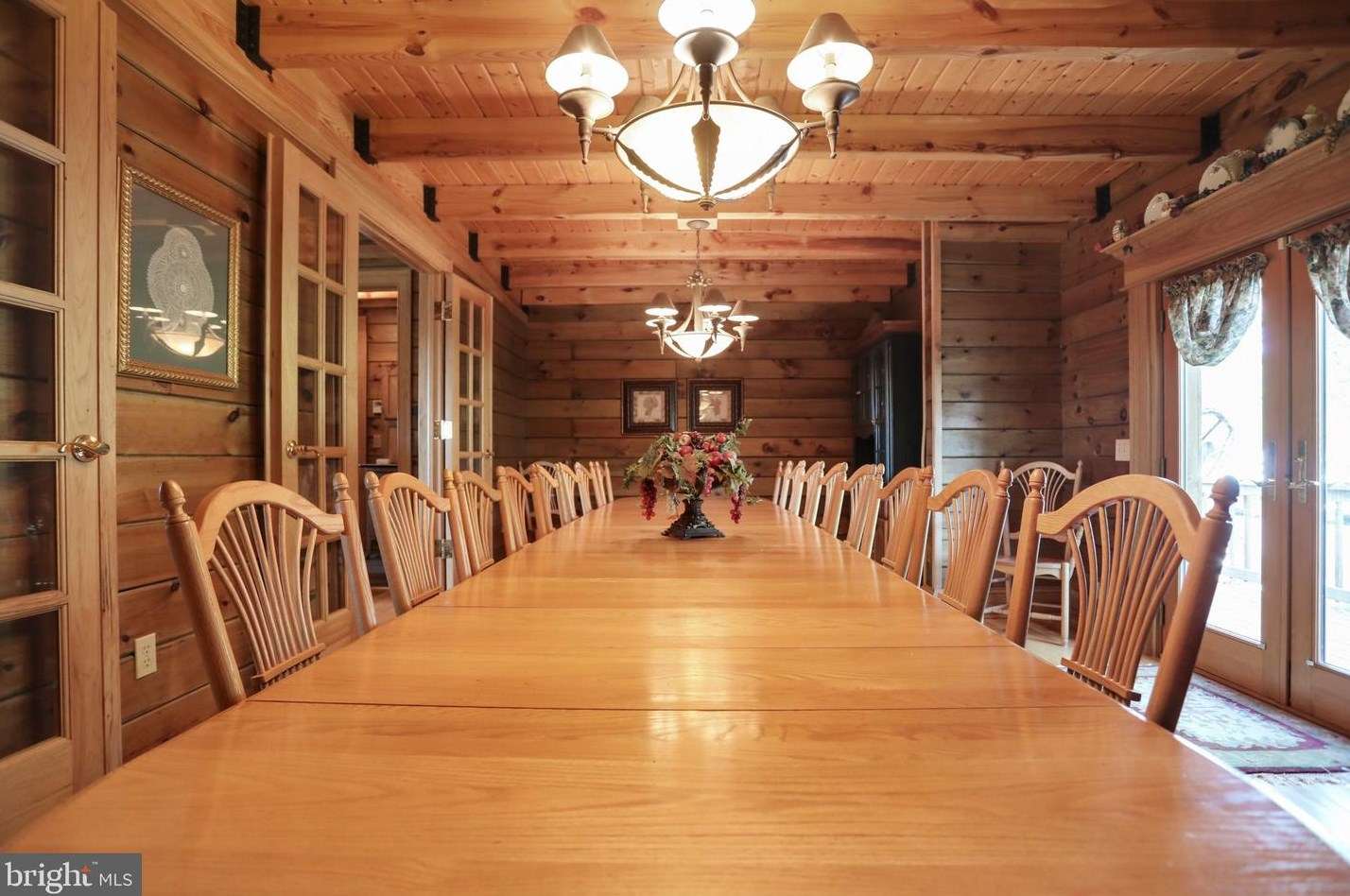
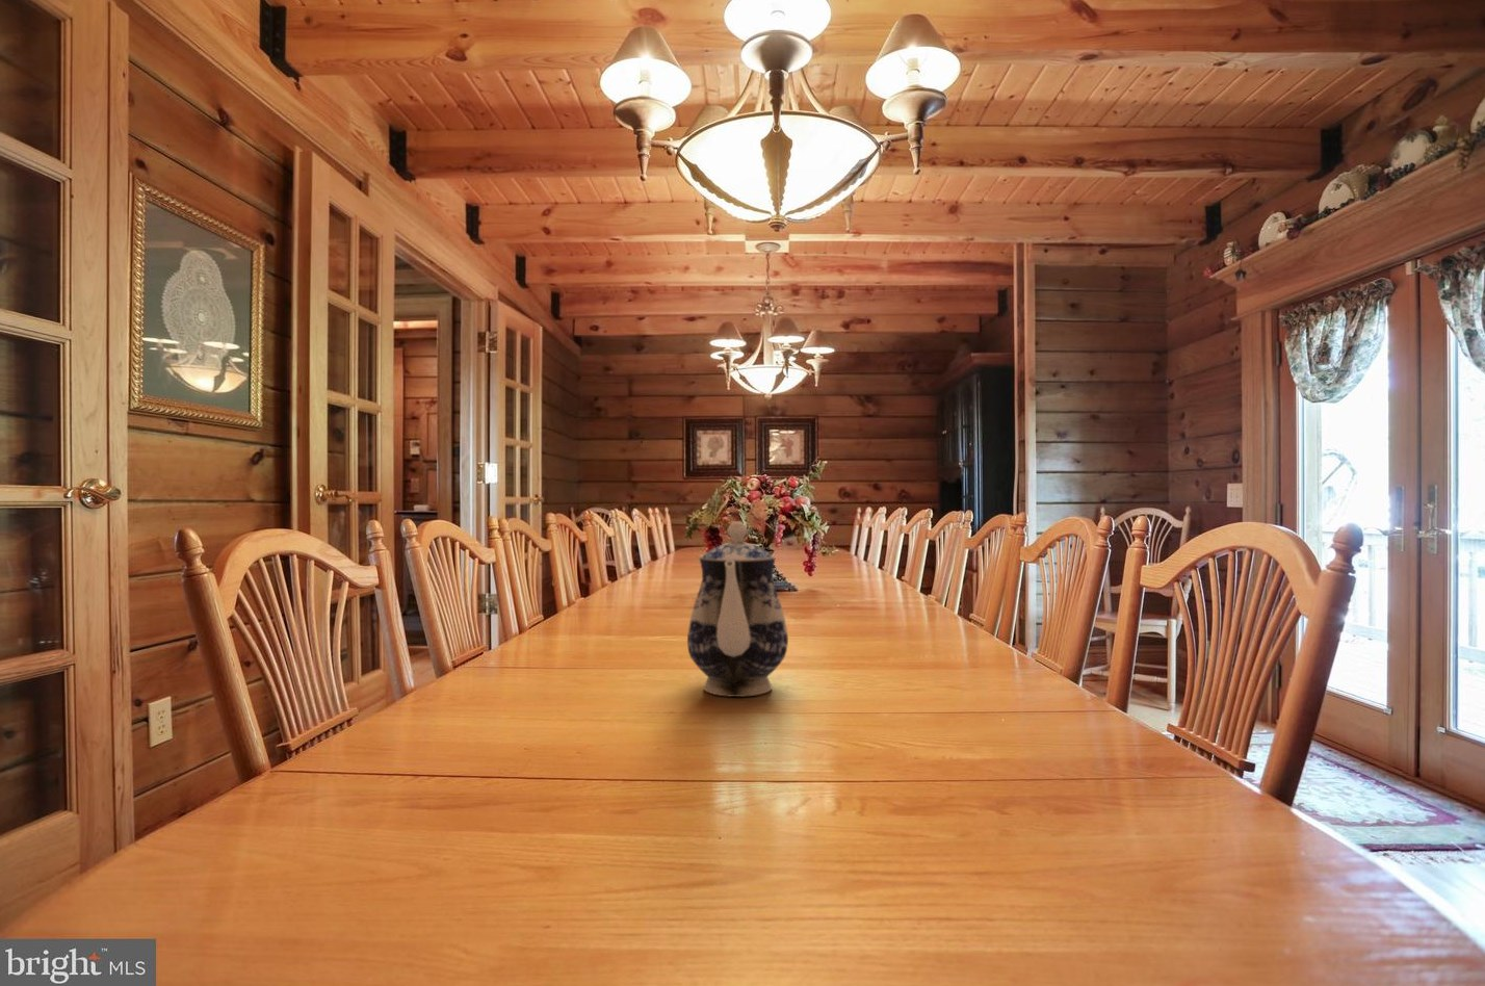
+ teapot [686,522,790,698]
